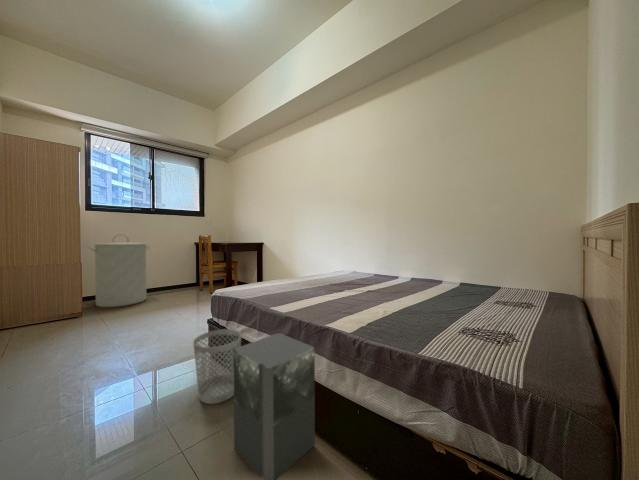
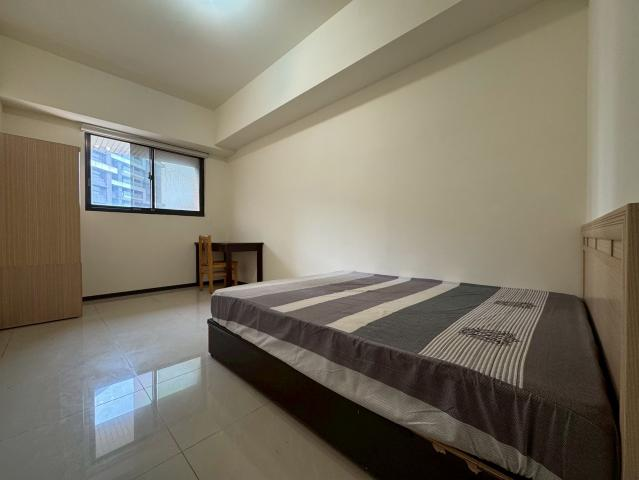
- speaker [232,333,316,480]
- laundry hamper [87,233,152,308]
- wastebasket [192,328,243,405]
